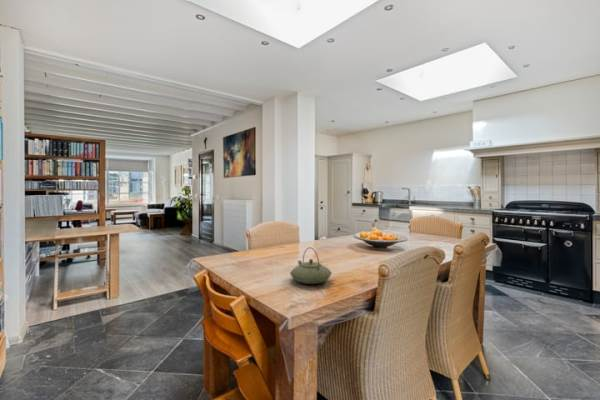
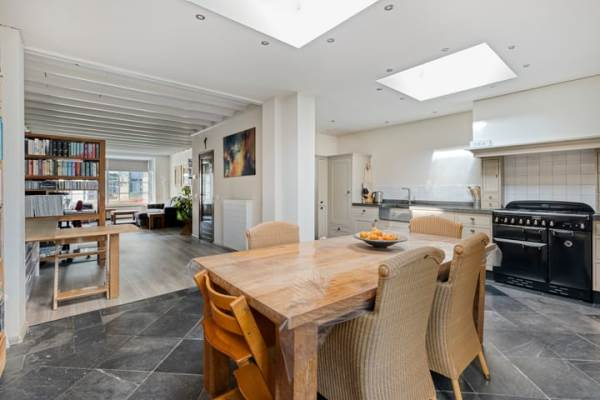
- teapot [289,246,333,285]
